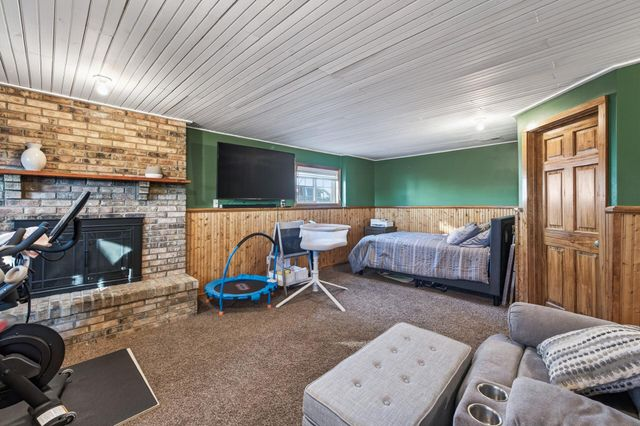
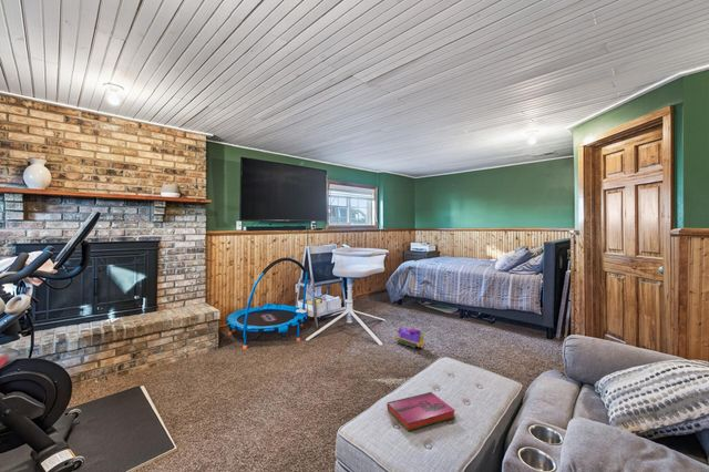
+ toy train [393,325,427,349]
+ hardback book [386,391,456,432]
